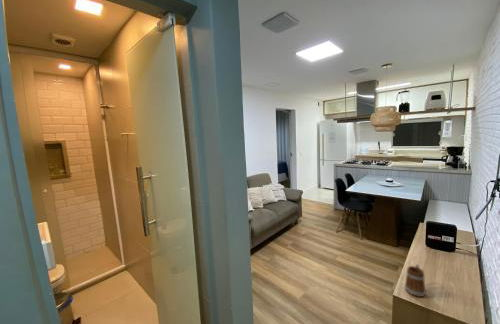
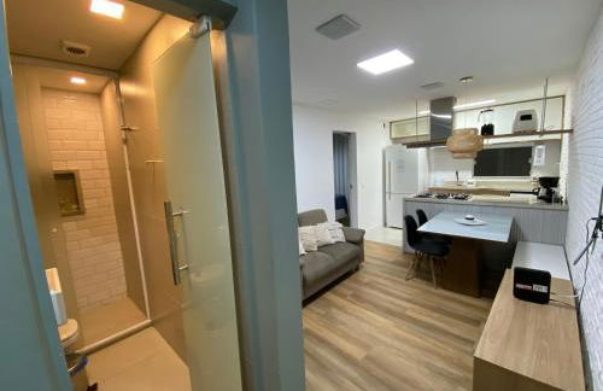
- mug [404,263,427,298]
